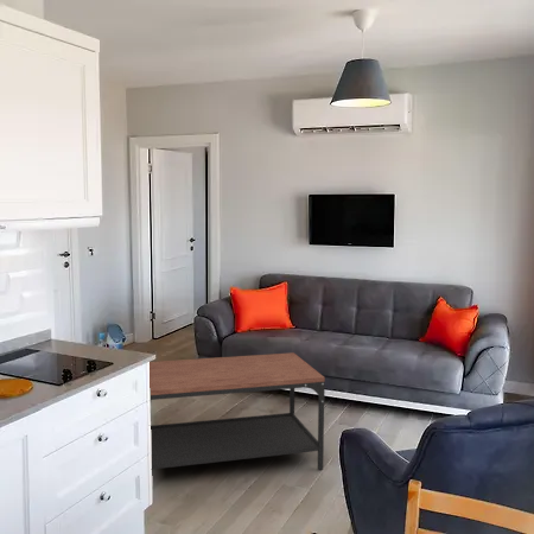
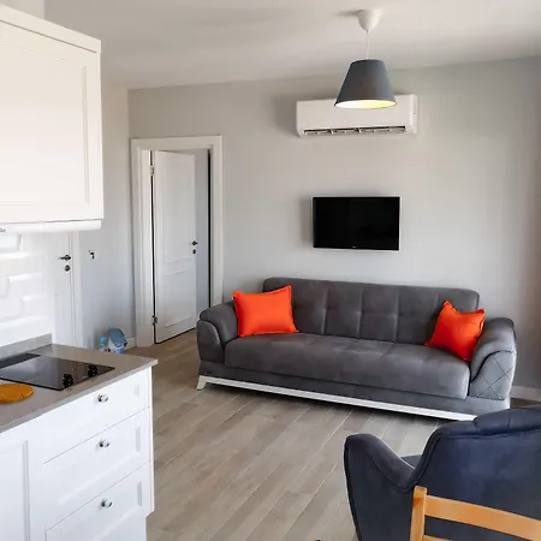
- coffee table [148,351,326,471]
